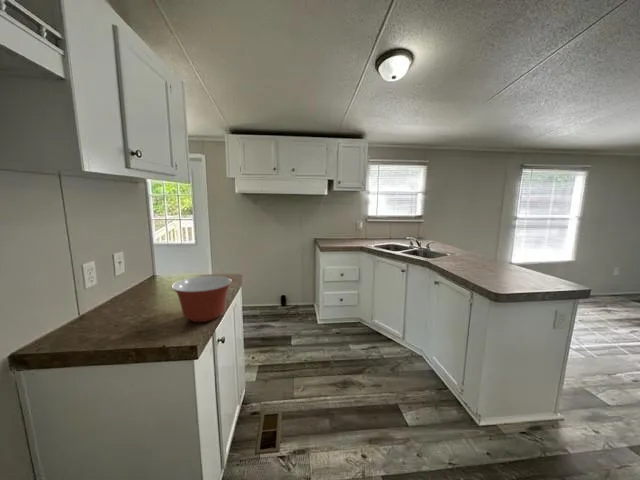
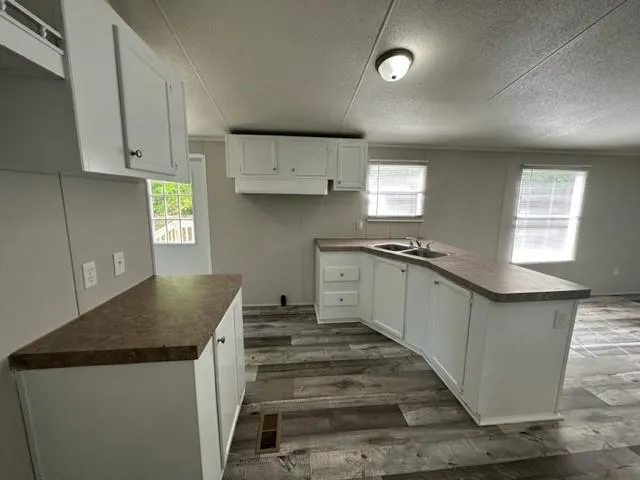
- mixing bowl [171,275,233,323]
